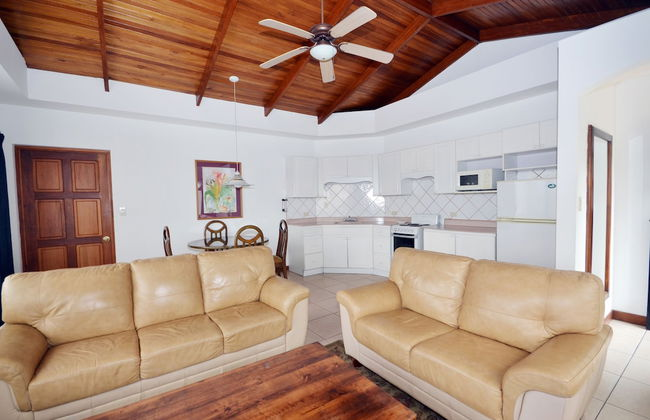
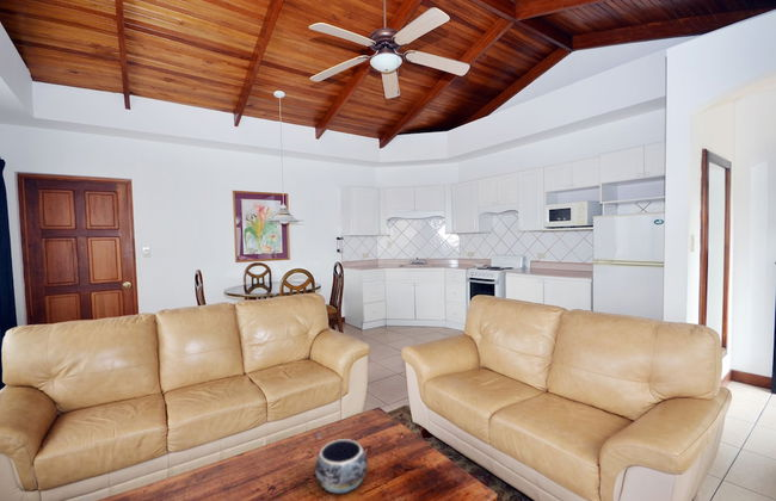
+ decorative bowl [314,438,369,495]
